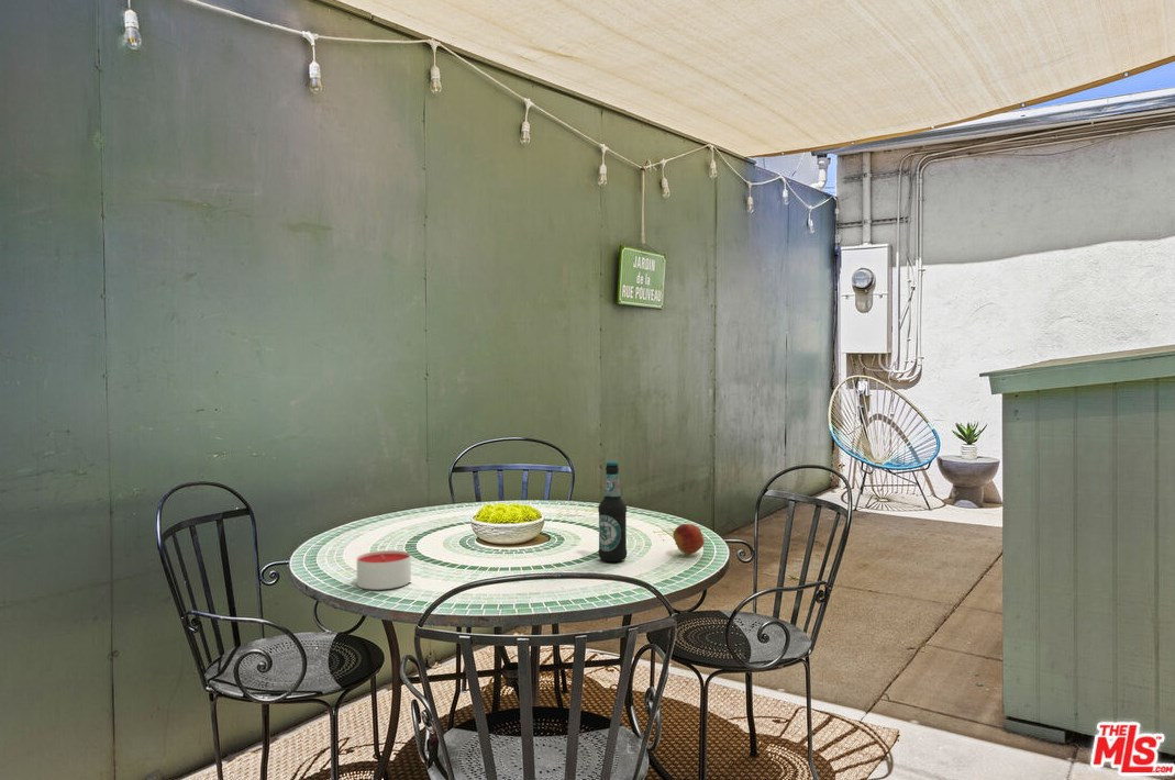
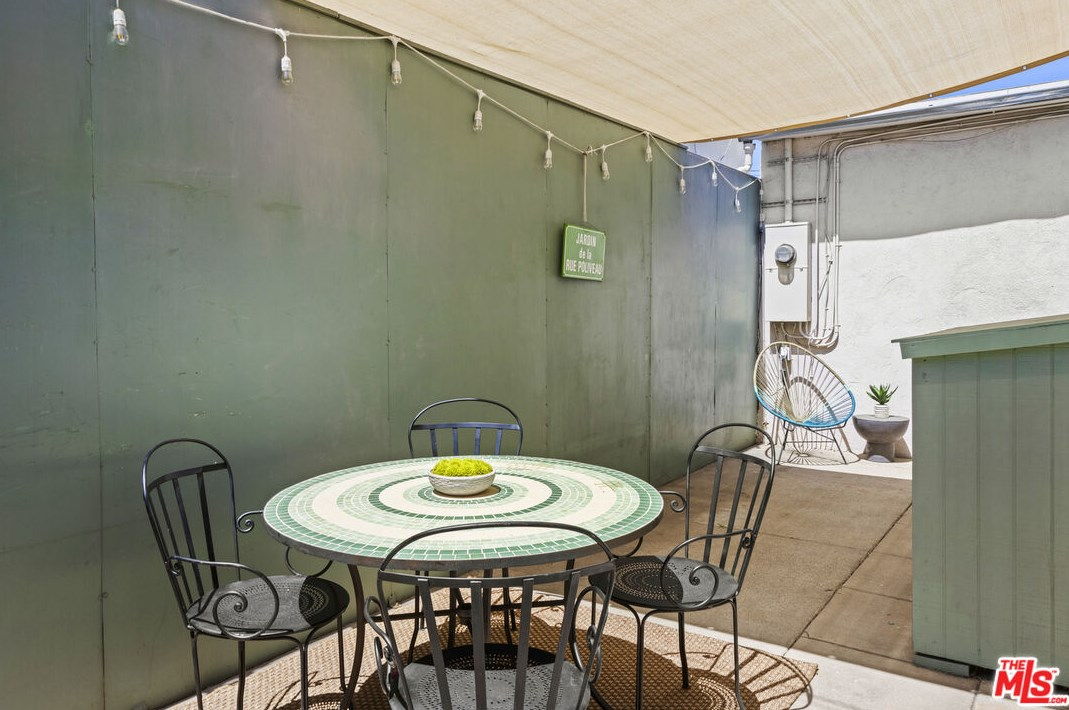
- fruit [672,523,706,556]
- bottle [597,460,628,562]
- candle [356,549,412,591]
